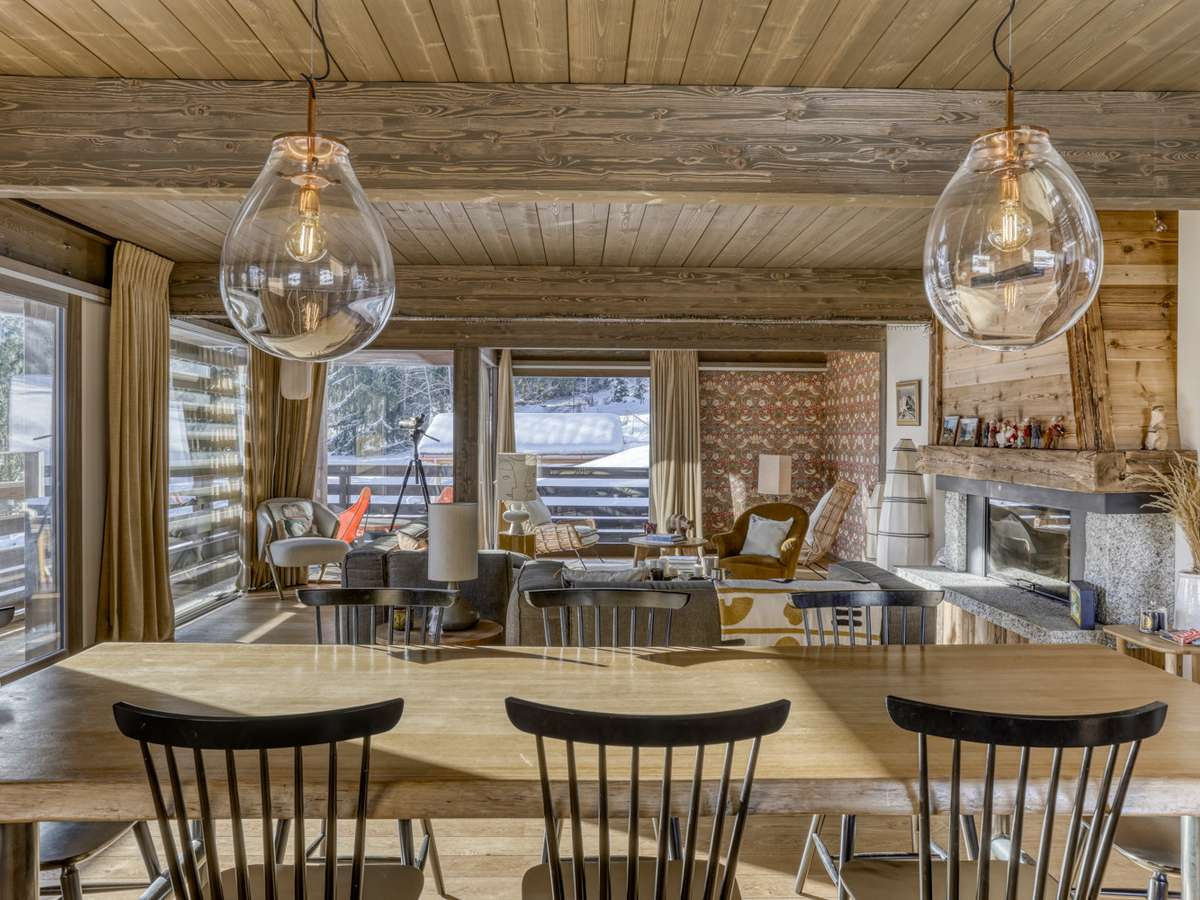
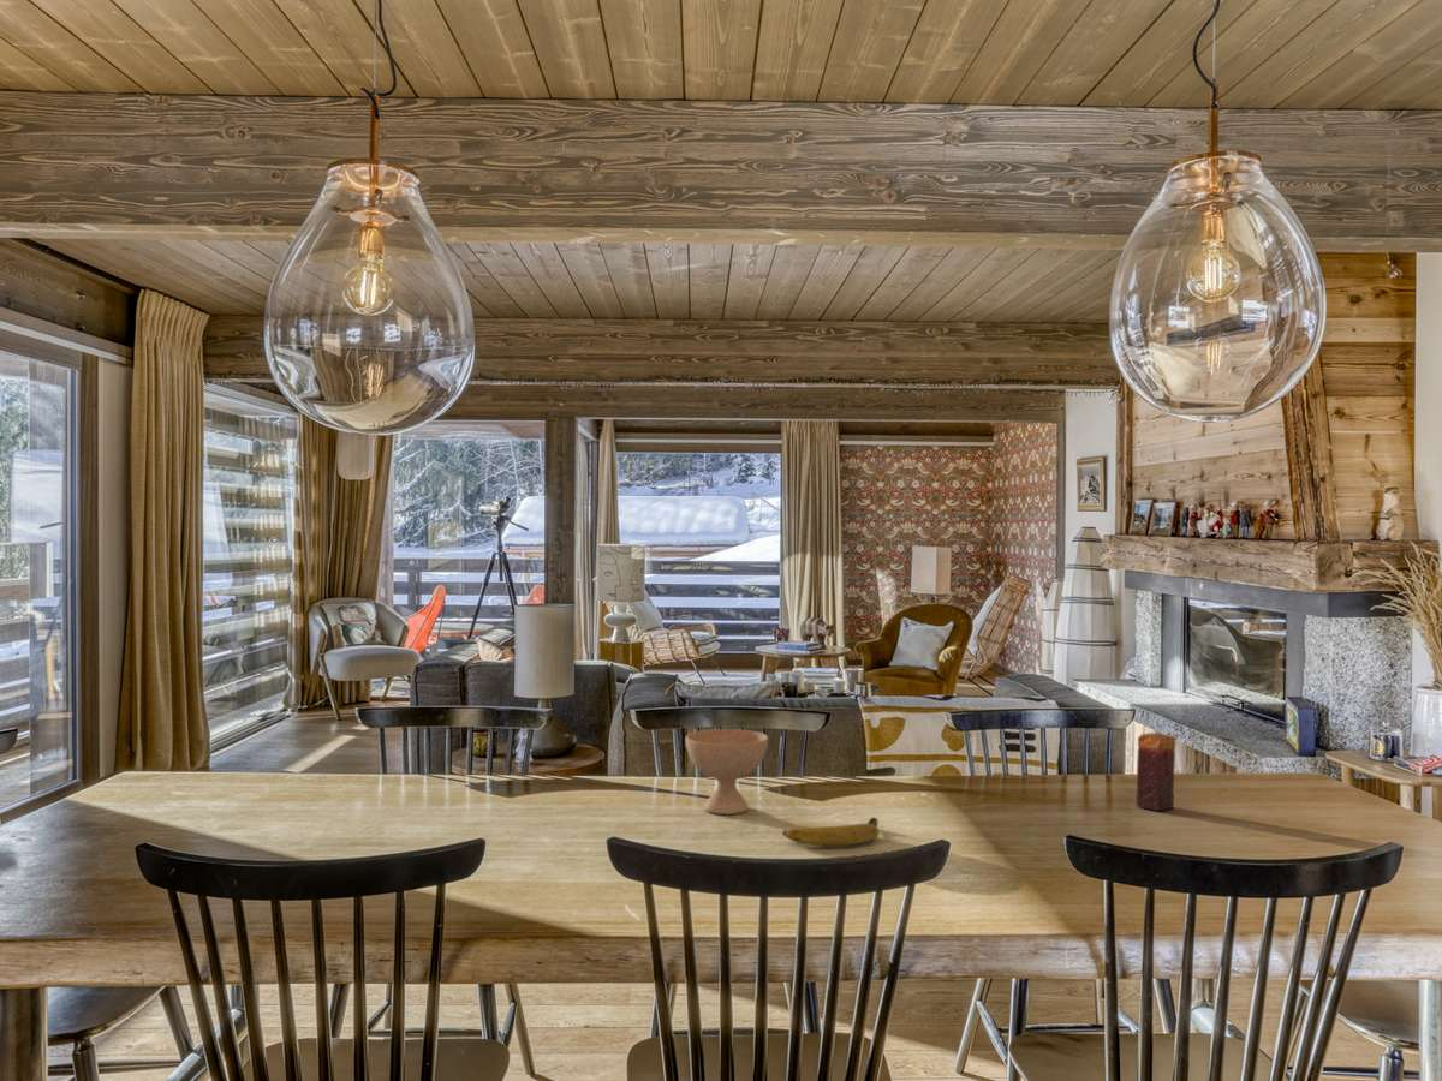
+ fruit [781,816,880,847]
+ bowl [685,728,769,816]
+ candle [1134,731,1176,812]
